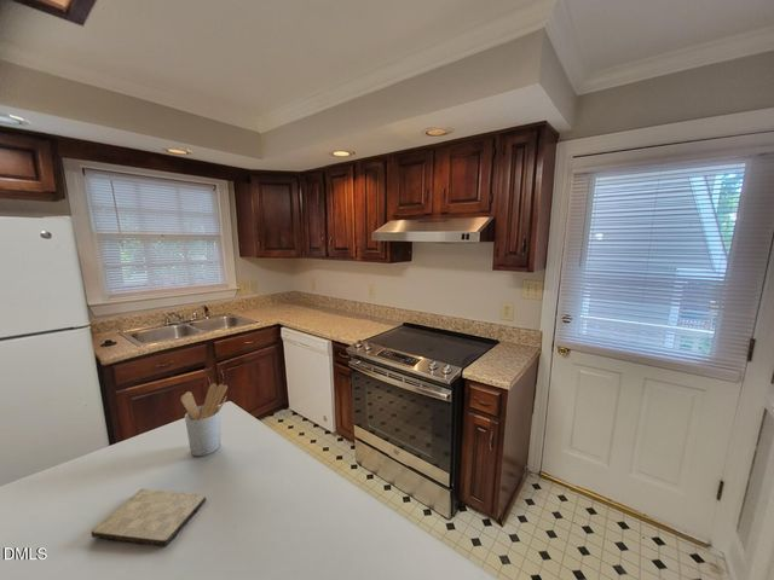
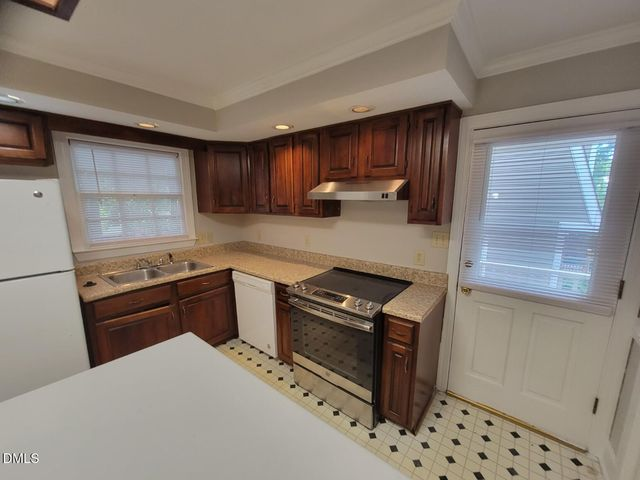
- utensil holder [180,382,229,457]
- cutting board [91,488,207,547]
